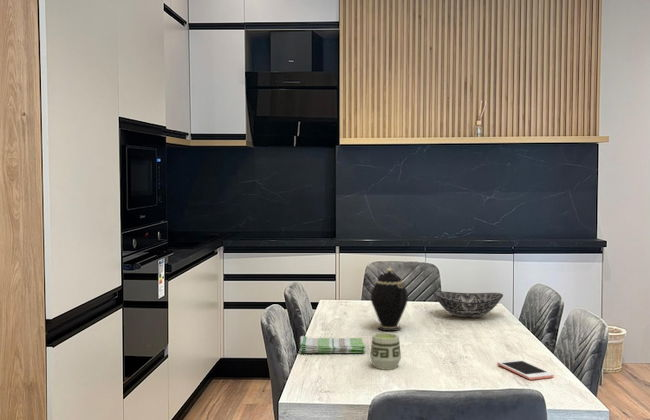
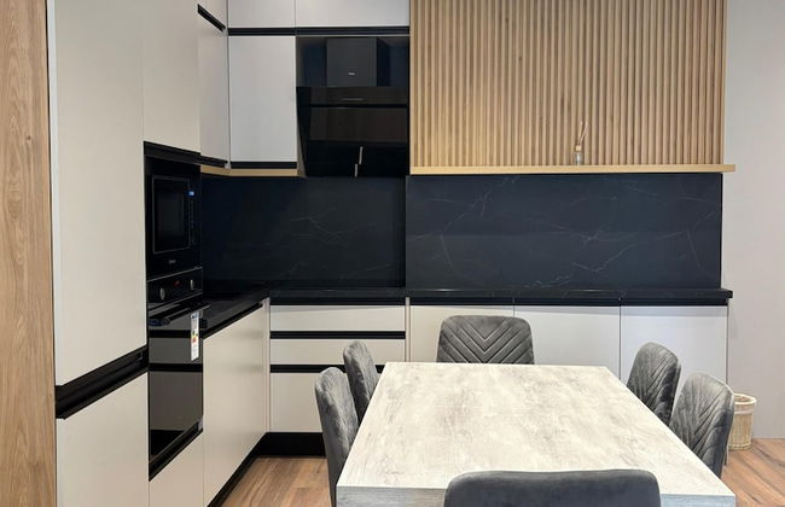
- cup [369,332,402,371]
- bowl [432,290,504,319]
- teapot [370,266,409,332]
- cell phone [496,359,555,381]
- dish towel [298,335,366,354]
